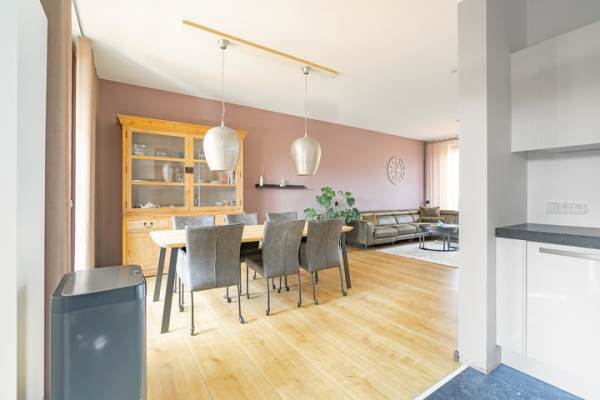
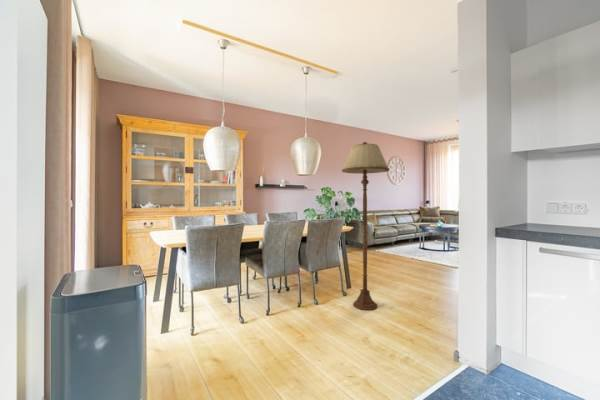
+ floor lamp [341,141,391,311]
